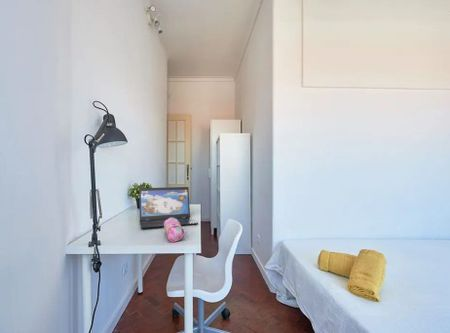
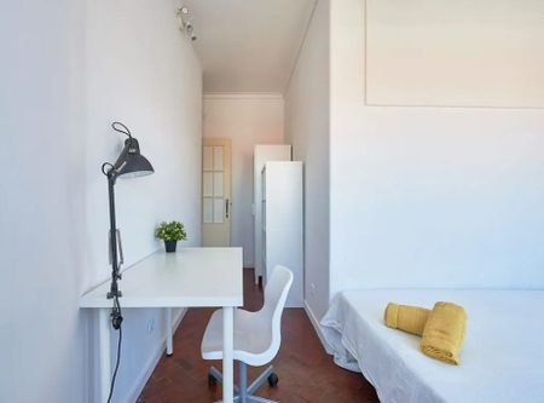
- laptop [138,186,199,230]
- pencil case [163,217,185,243]
